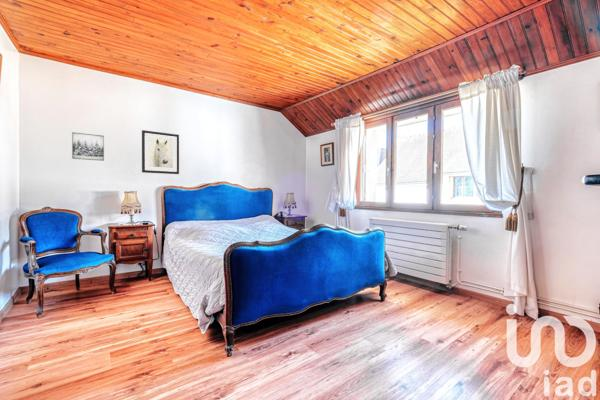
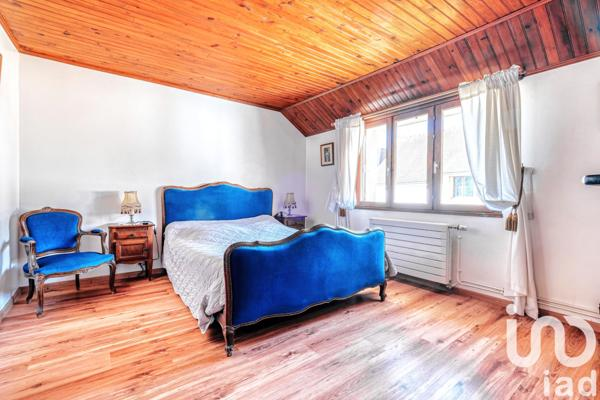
- wall art [141,129,180,175]
- wall art [71,131,105,162]
